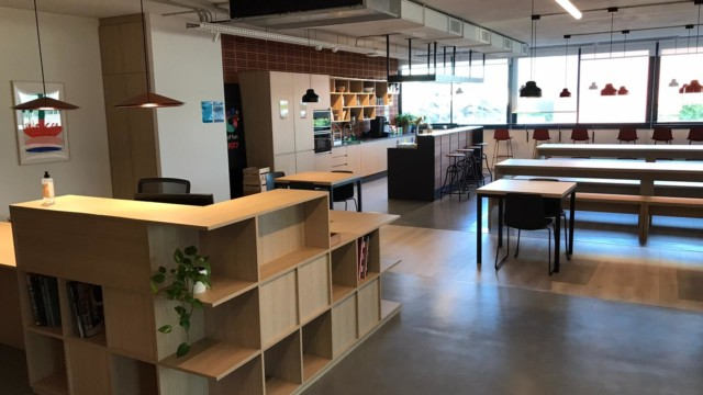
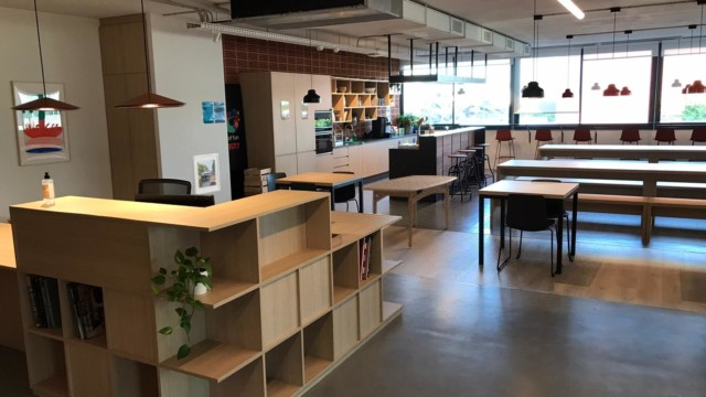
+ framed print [191,152,222,195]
+ dining table [361,174,459,248]
